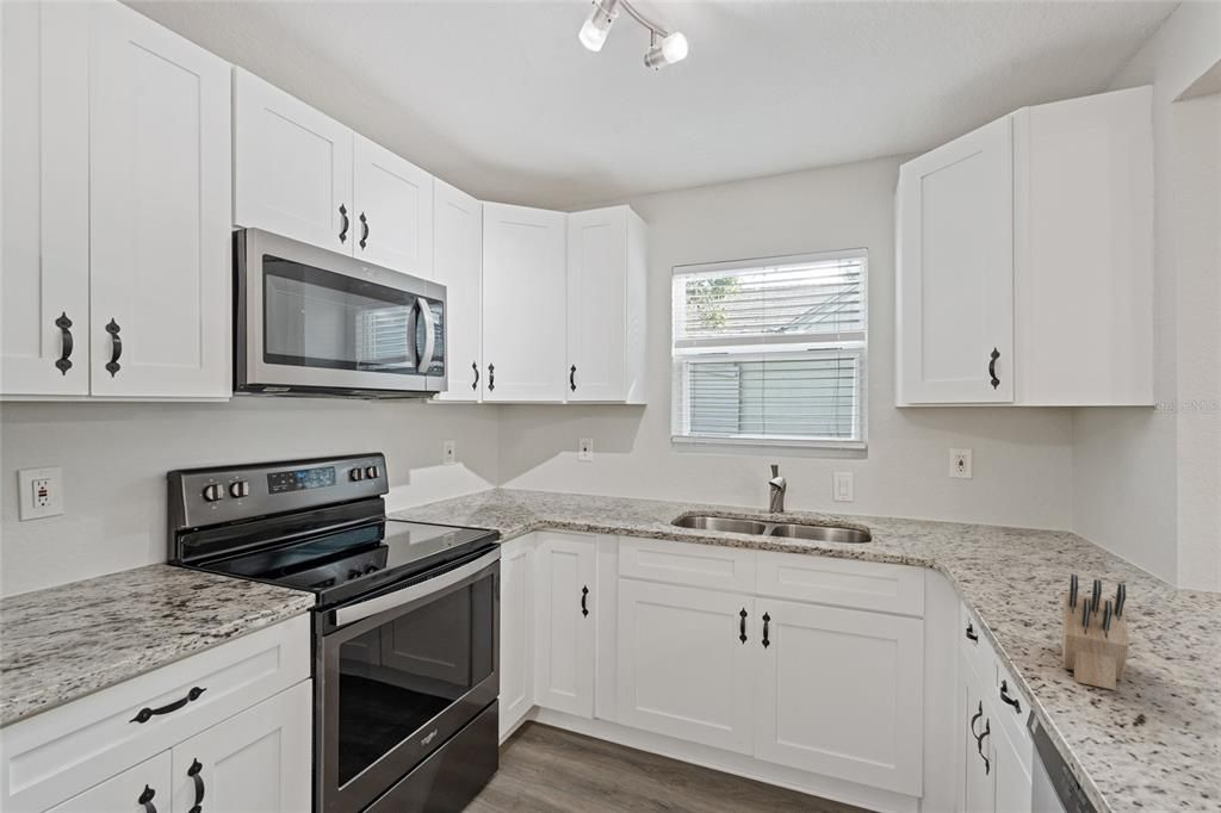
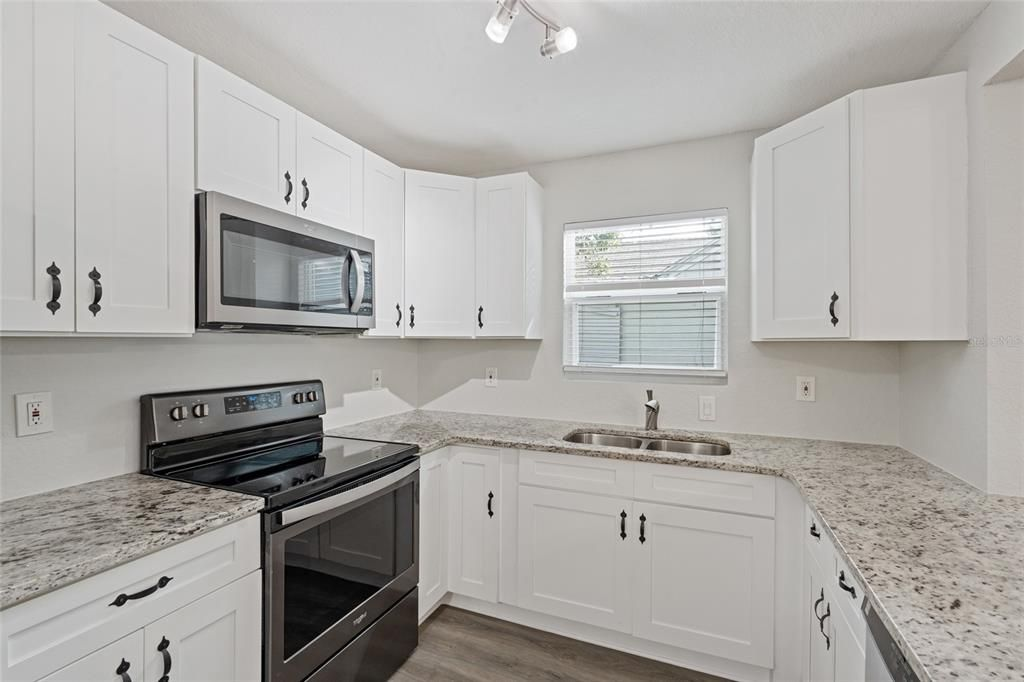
- knife block [1060,573,1130,691]
